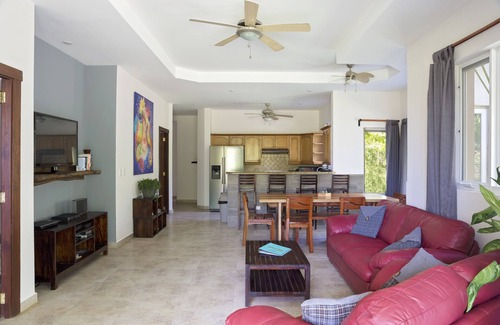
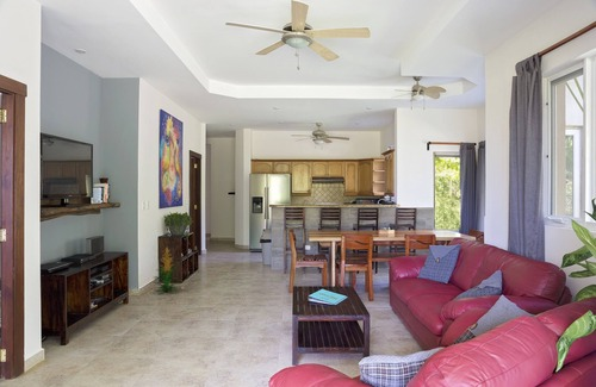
+ indoor plant [151,245,182,295]
